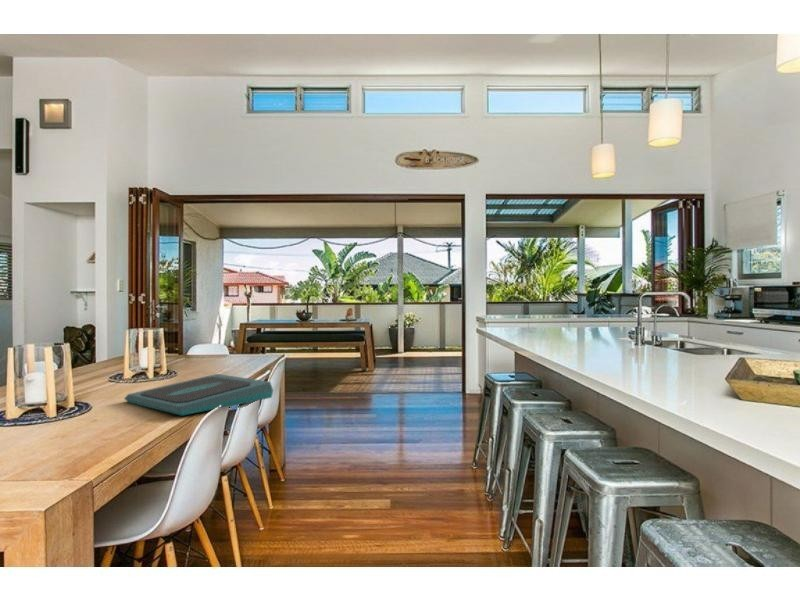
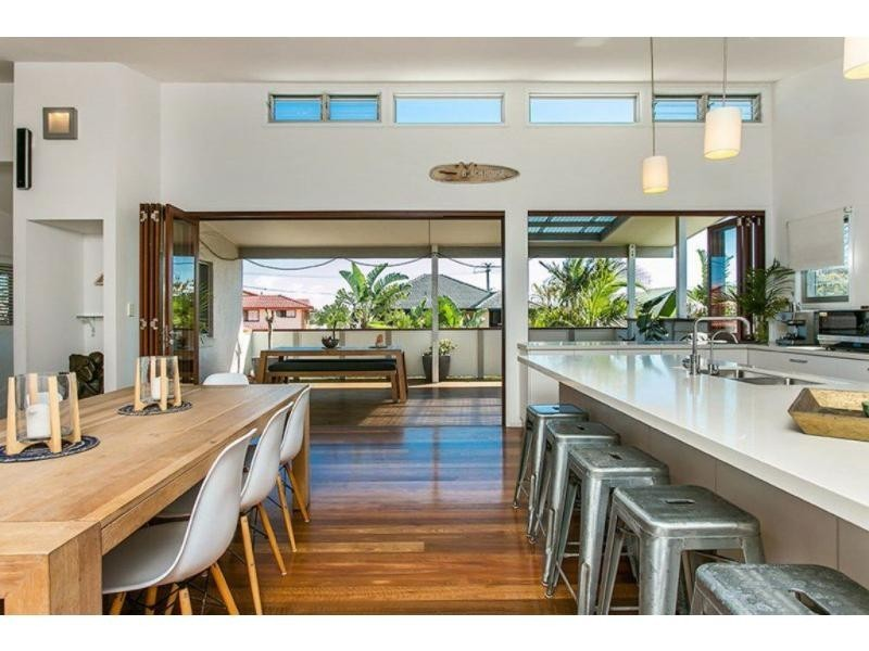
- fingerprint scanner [123,373,274,416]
